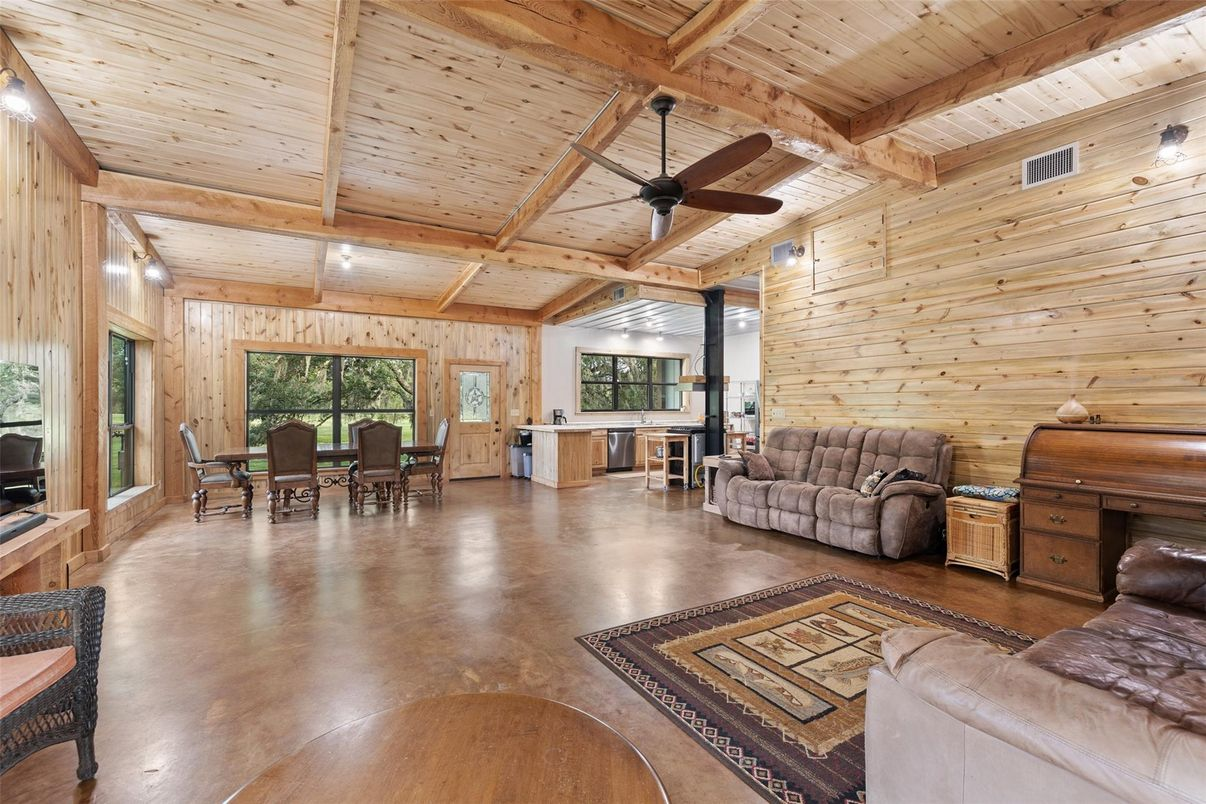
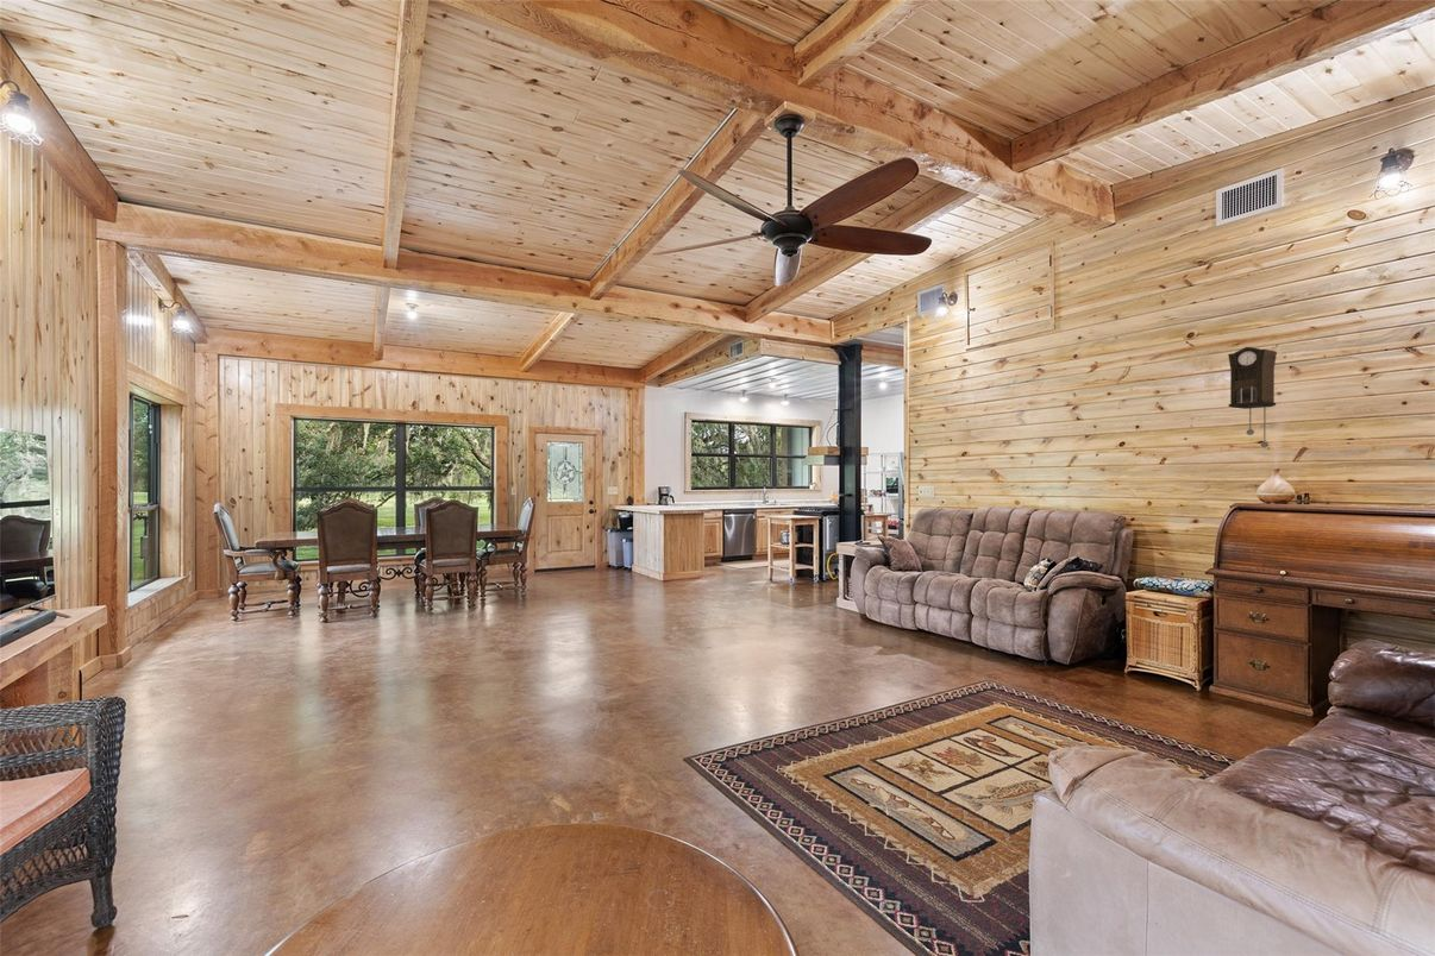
+ pendulum clock [1227,346,1278,448]
